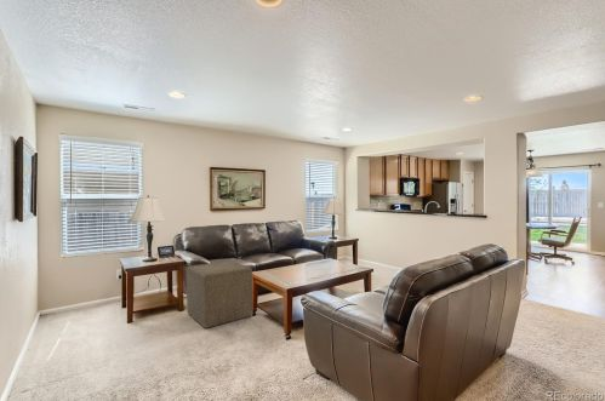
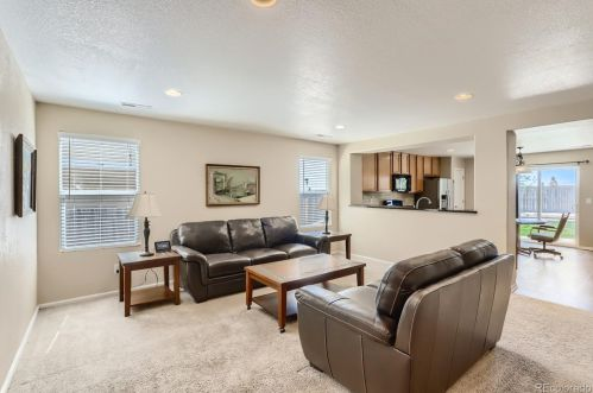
- ottoman [186,259,255,330]
